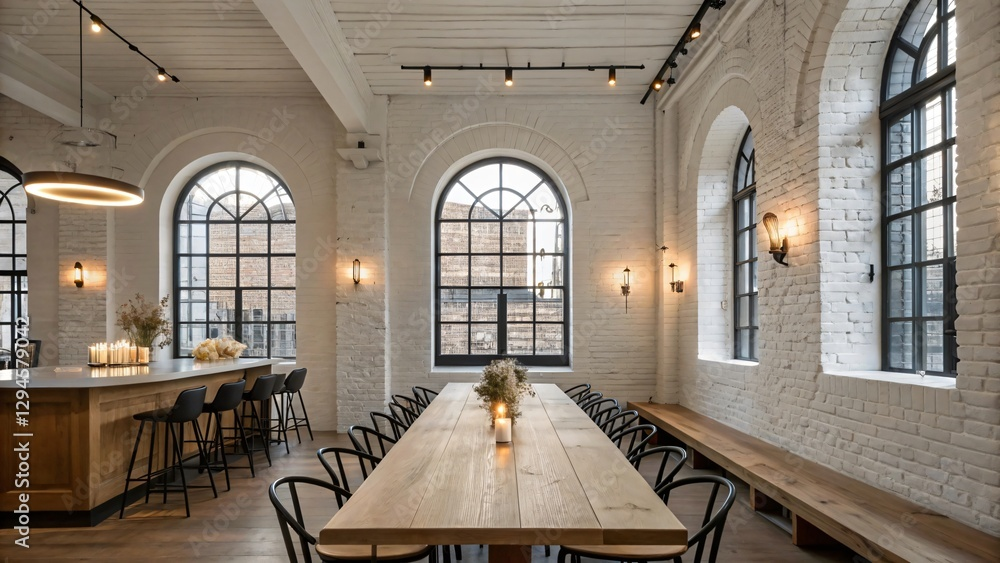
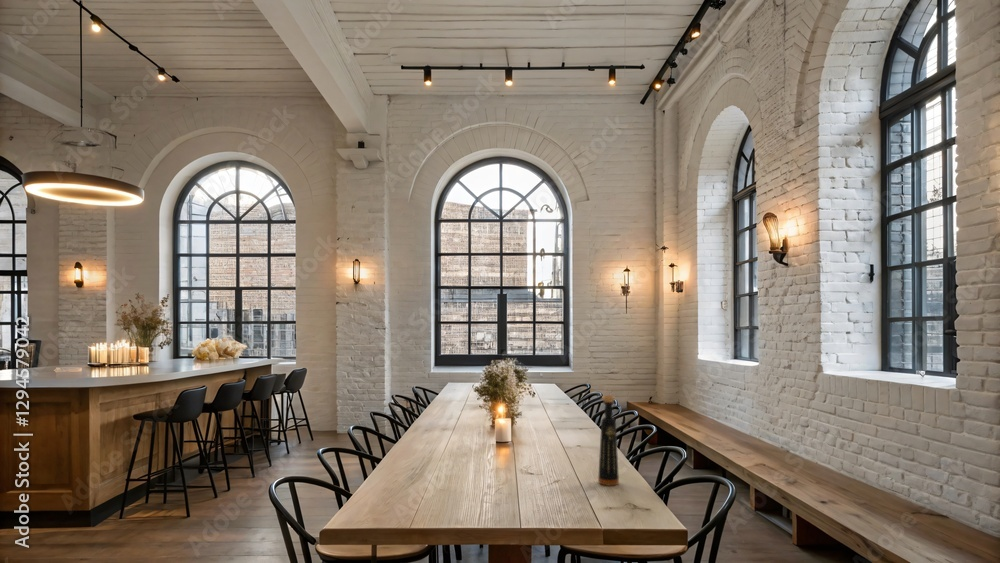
+ bottle [597,395,620,487]
